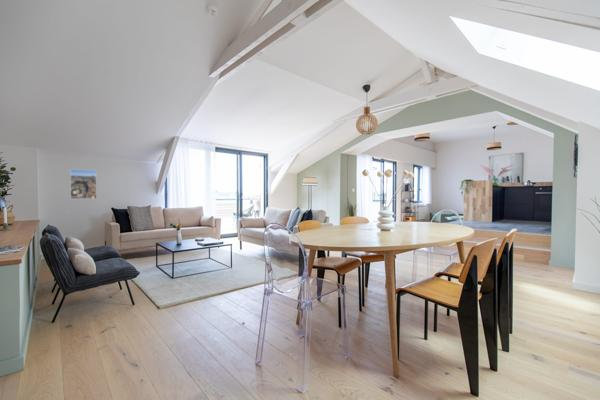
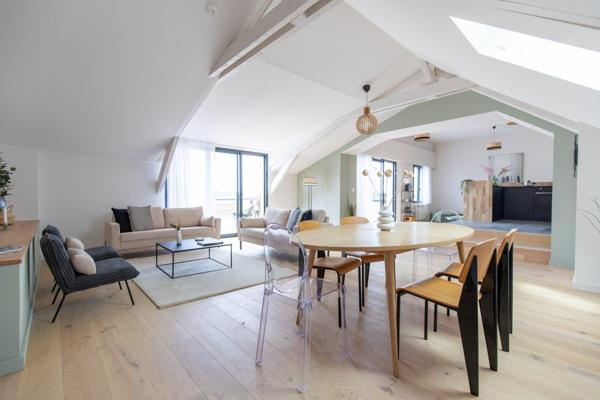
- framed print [69,168,98,200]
